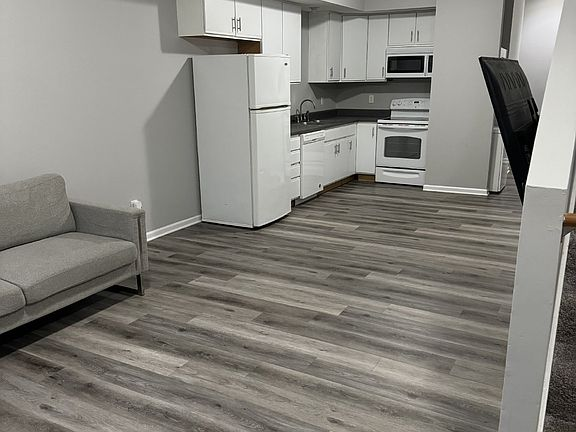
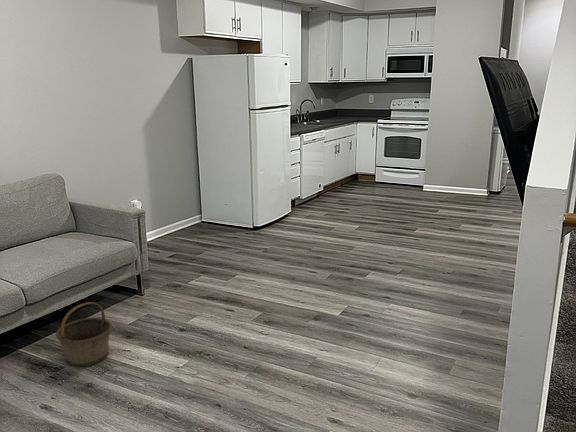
+ basket [55,301,113,367]
